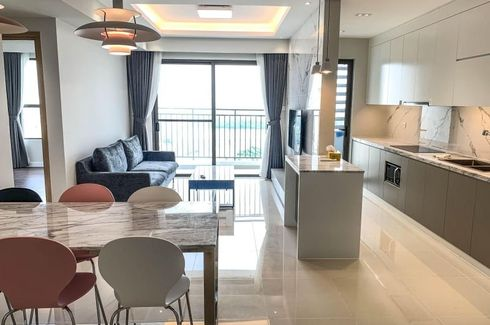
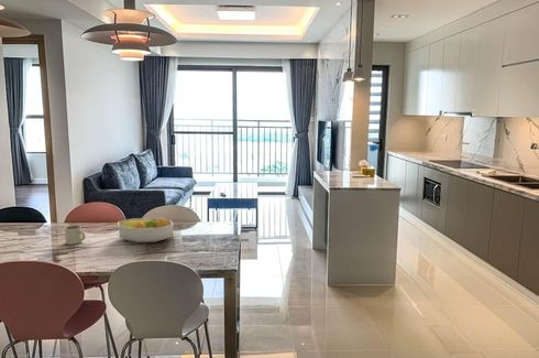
+ mug [64,225,86,246]
+ fruit bowl [117,216,175,243]
